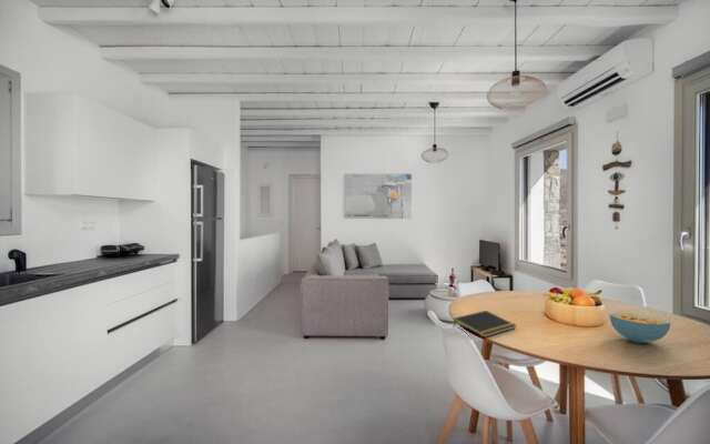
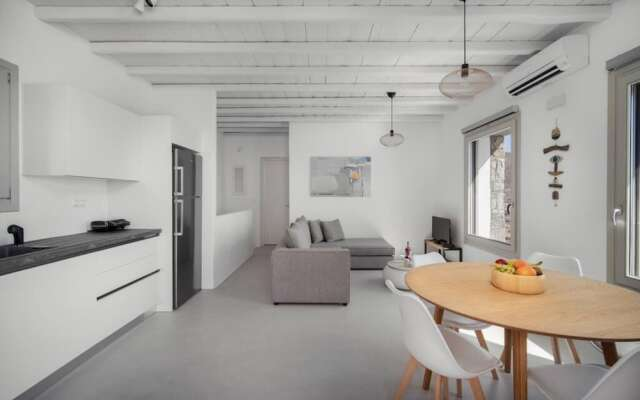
- cereal bowl [608,310,671,344]
- notepad [453,310,517,339]
